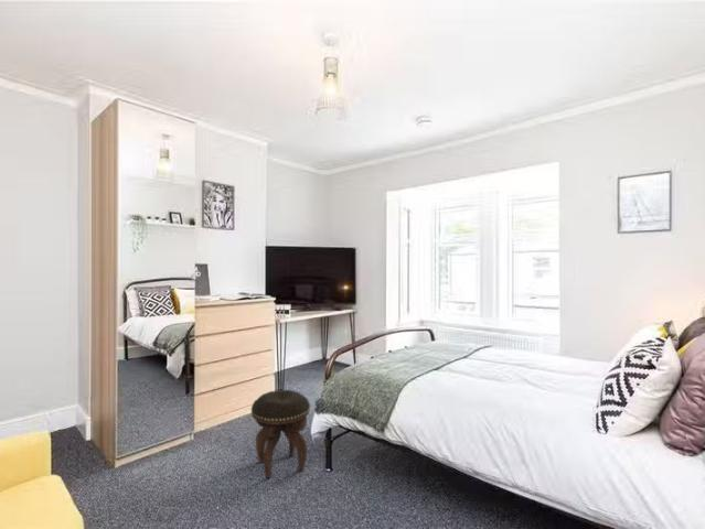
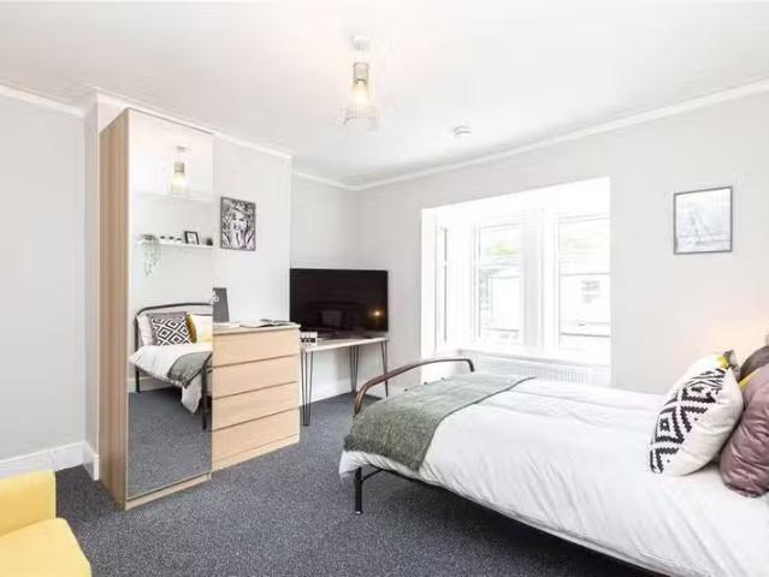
- footstool [250,389,311,479]
